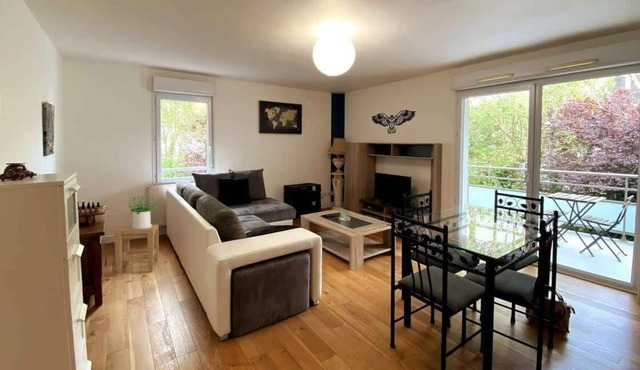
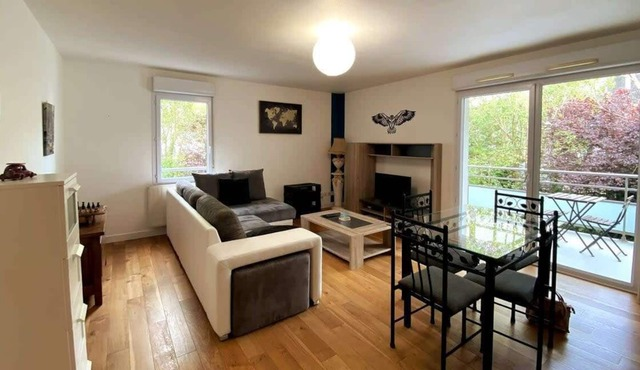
- potted plant [125,195,158,229]
- stool [114,223,160,275]
